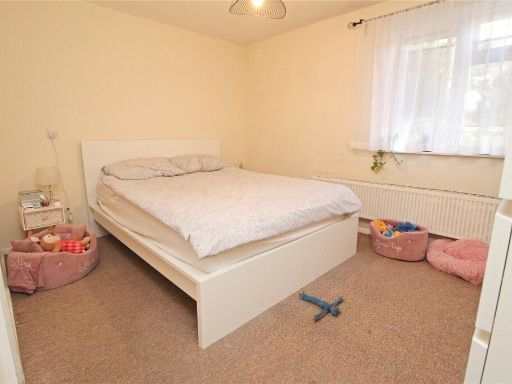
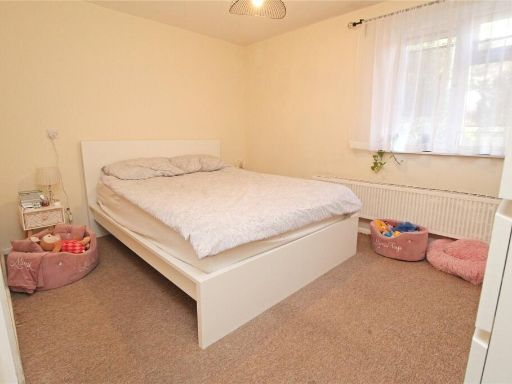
- plush toy [298,289,344,322]
